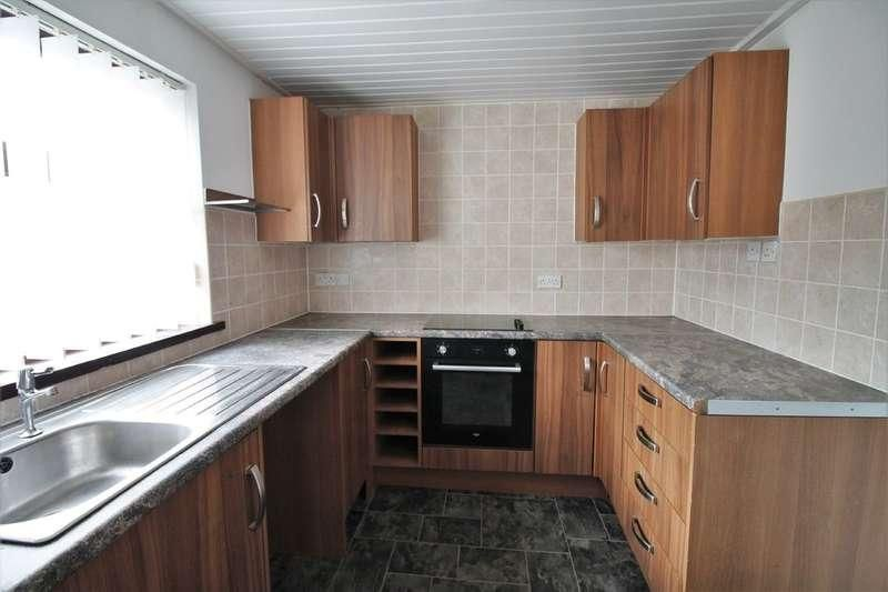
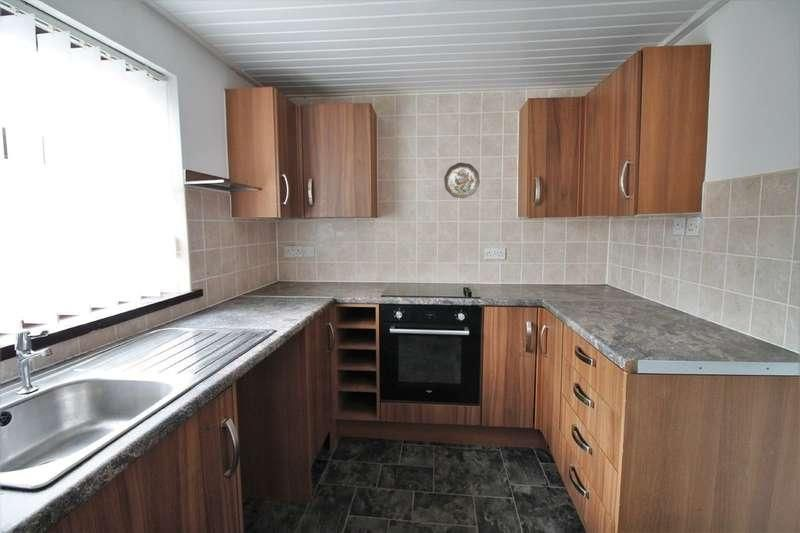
+ decorative plate [443,162,480,199]
